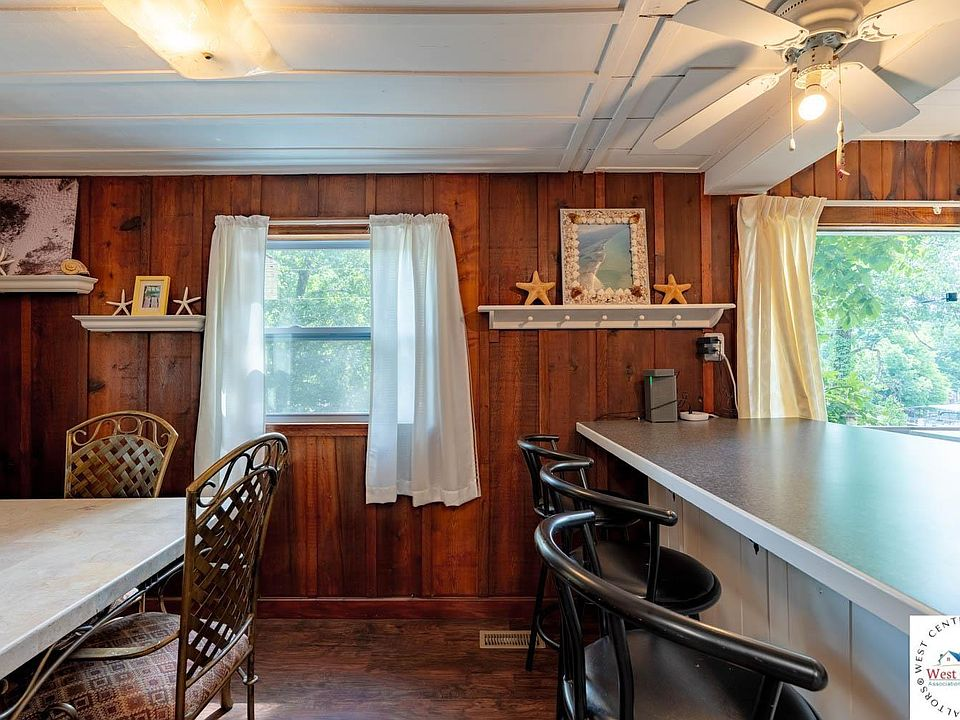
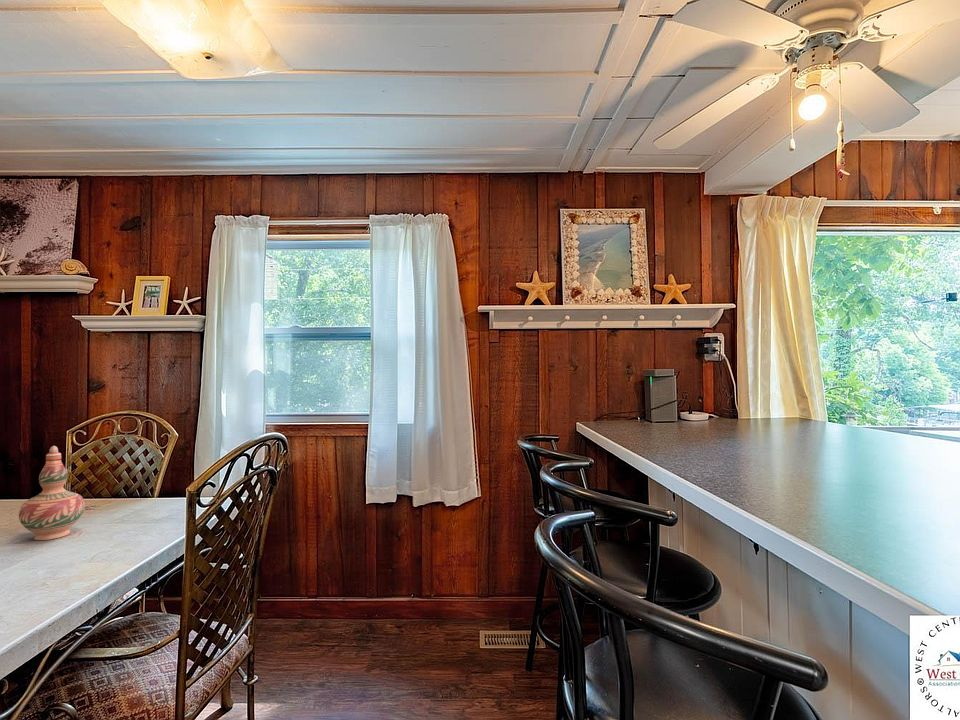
+ decorative vase [18,445,86,541]
